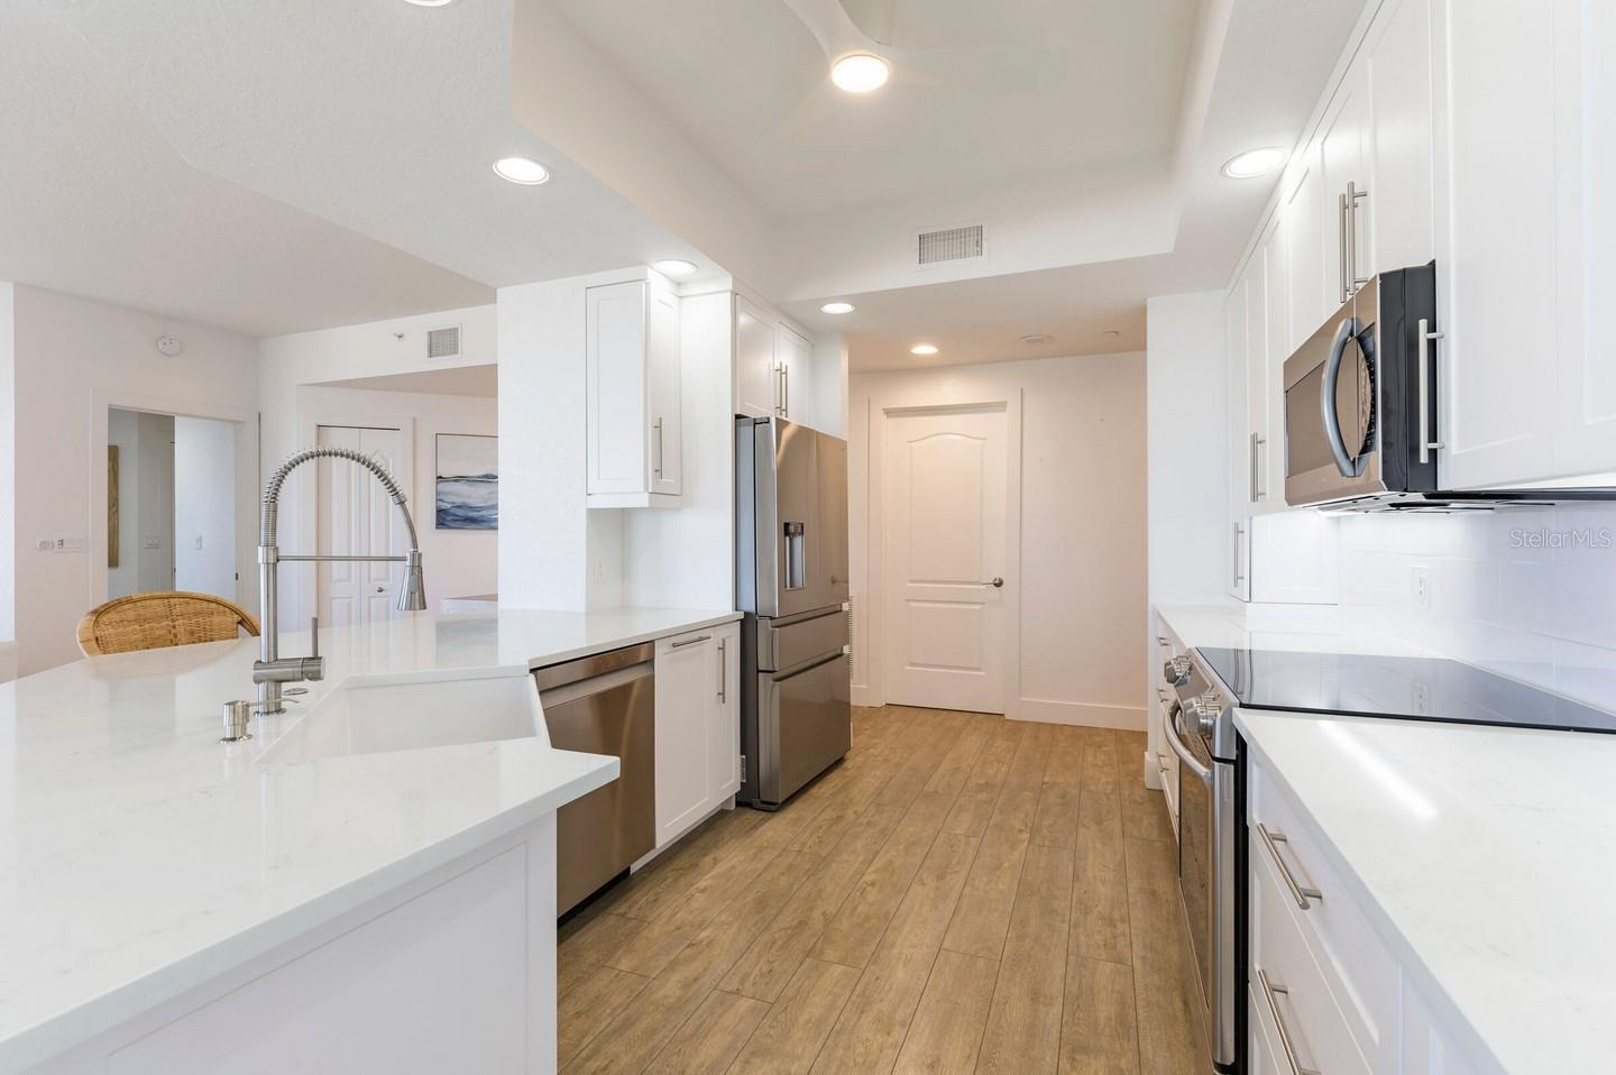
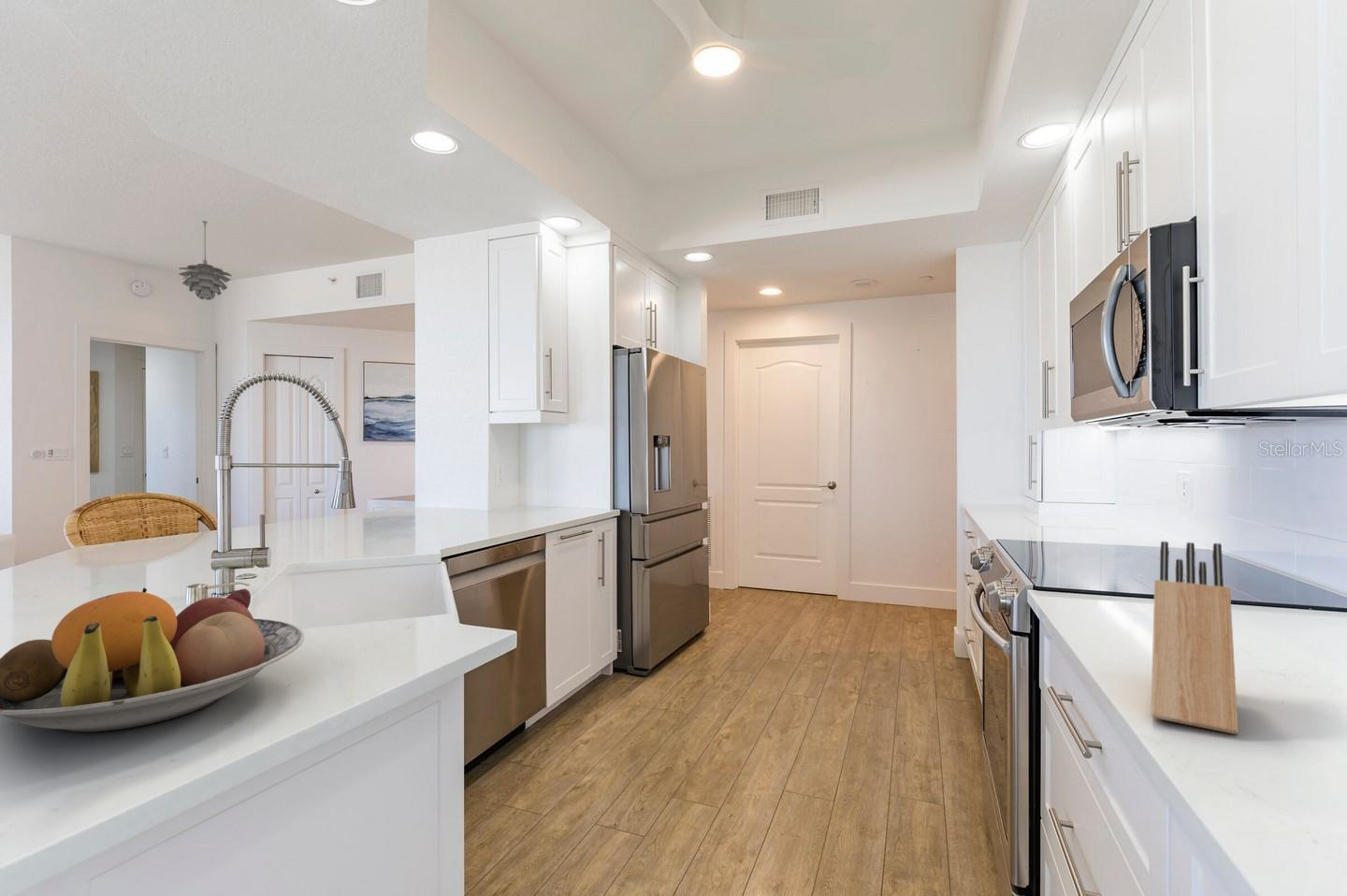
+ fruit bowl [0,586,305,732]
+ pendant light [177,220,233,301]
+ knife block [1151,541,1238,735]
